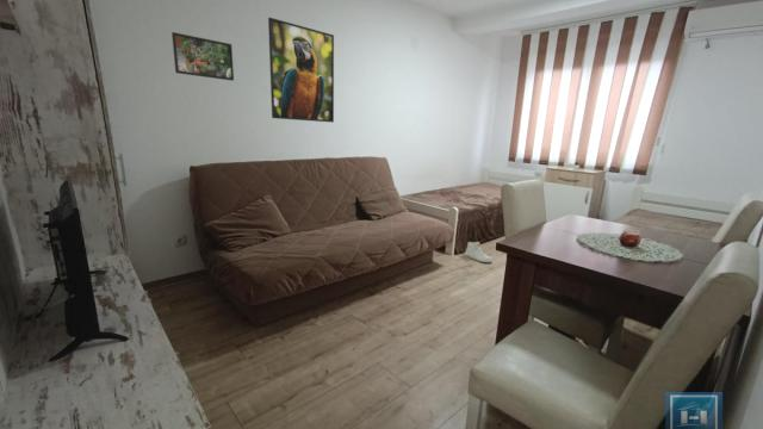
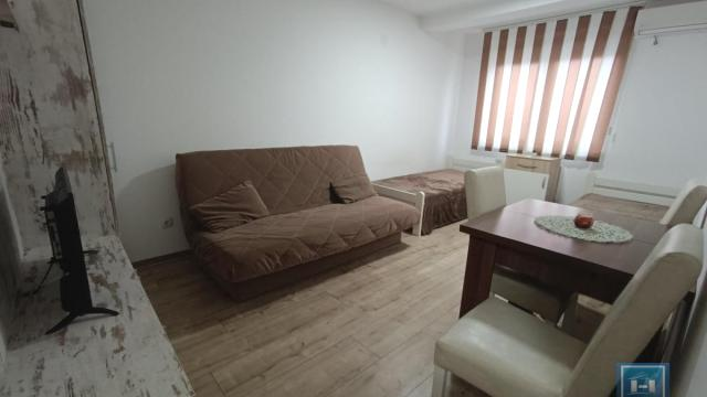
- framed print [267,17,335,124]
- sneaker [464,241,494,263]
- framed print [170,31,235,82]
